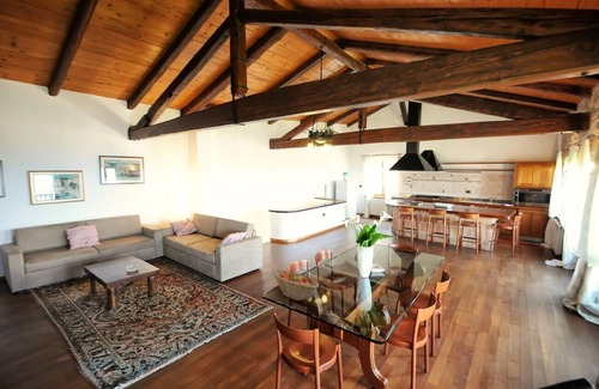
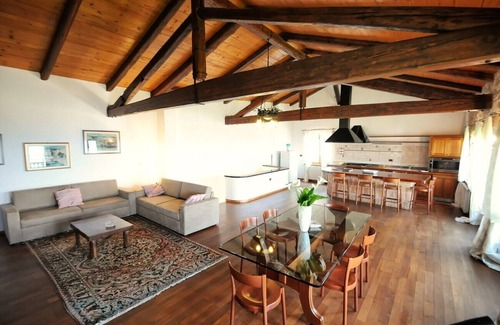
- fruit basket [271,269,320,302]
